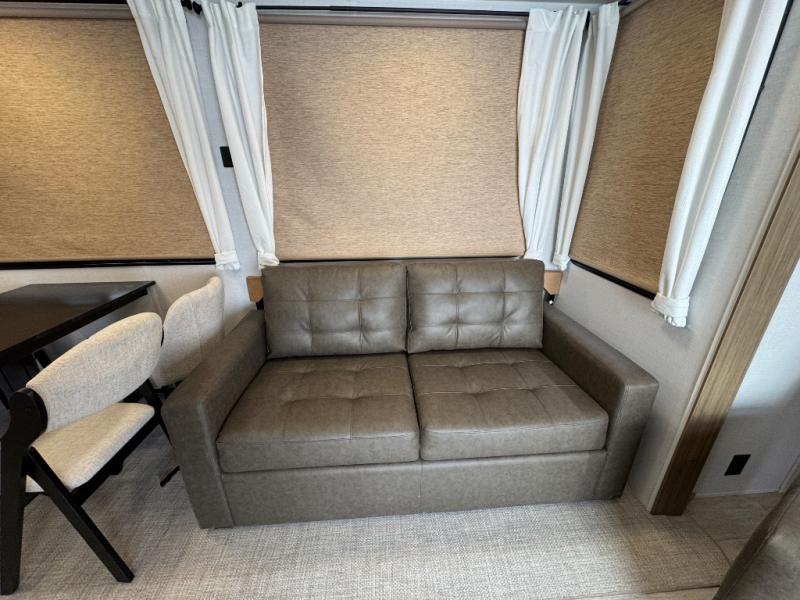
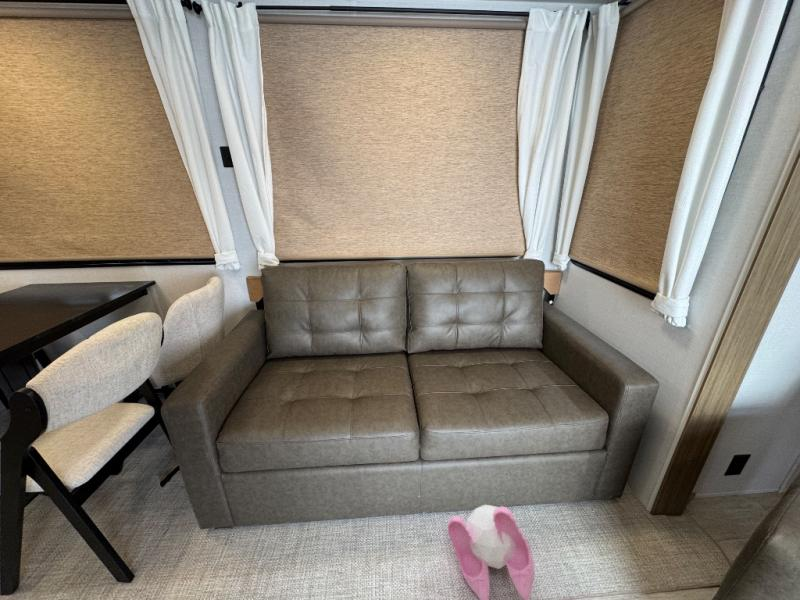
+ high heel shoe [446,504,535,600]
